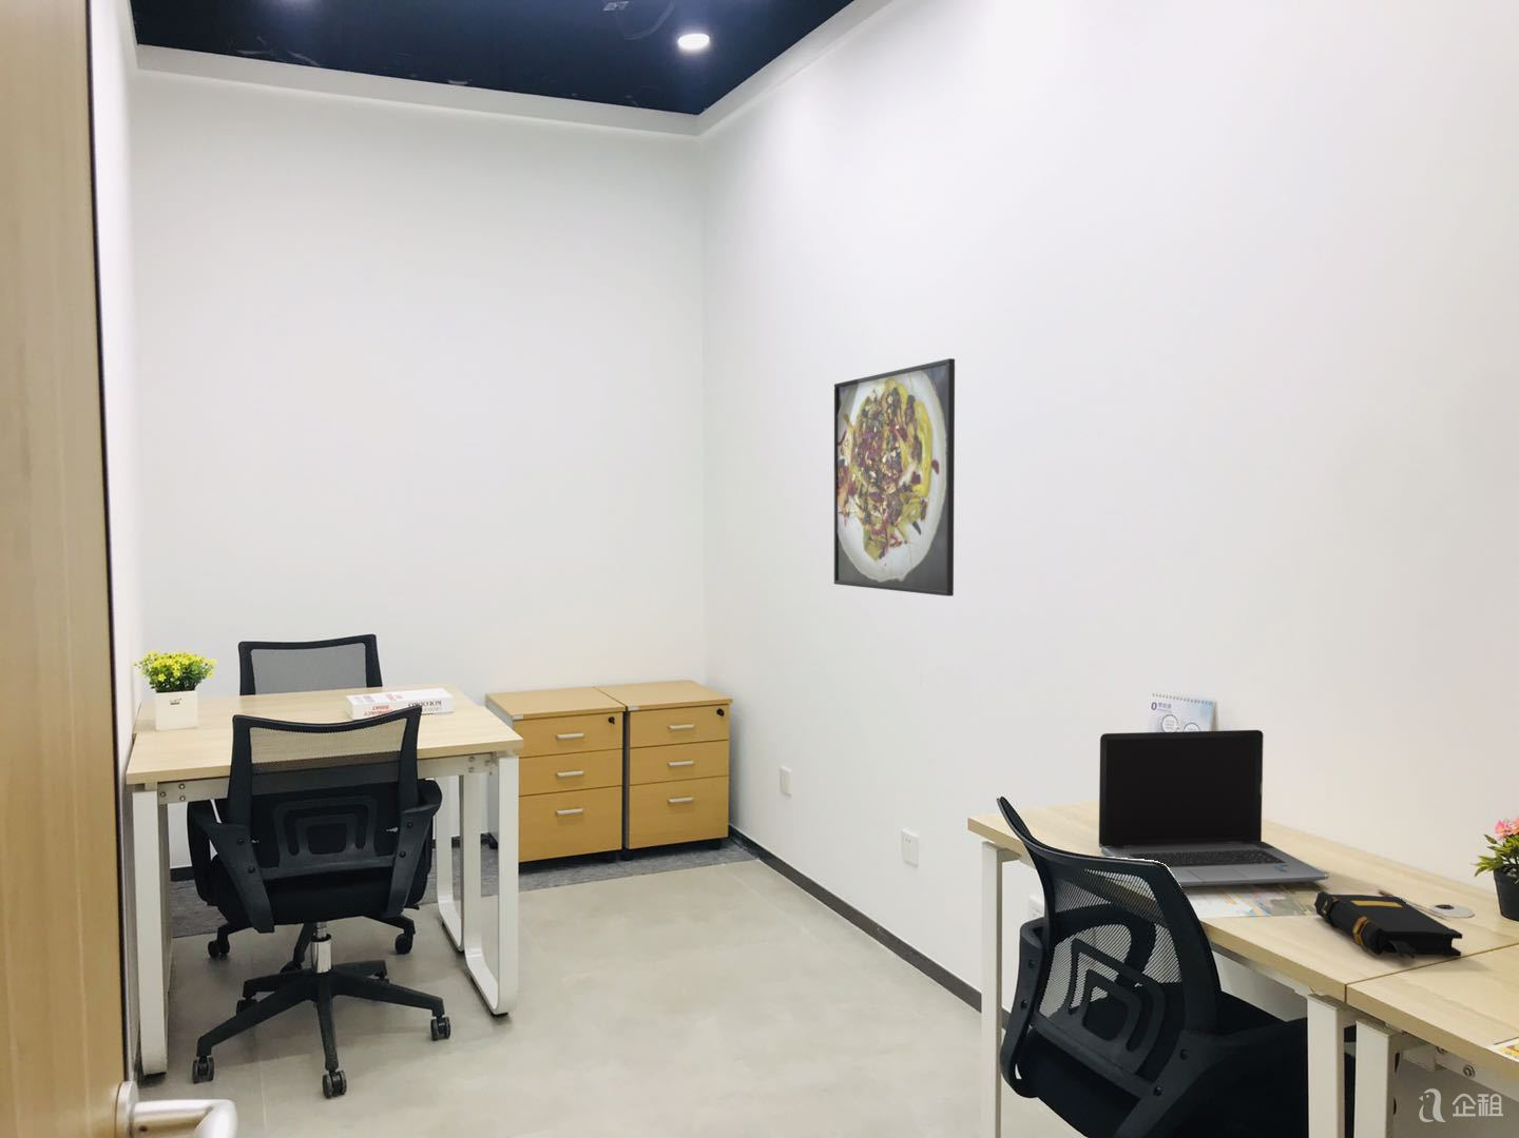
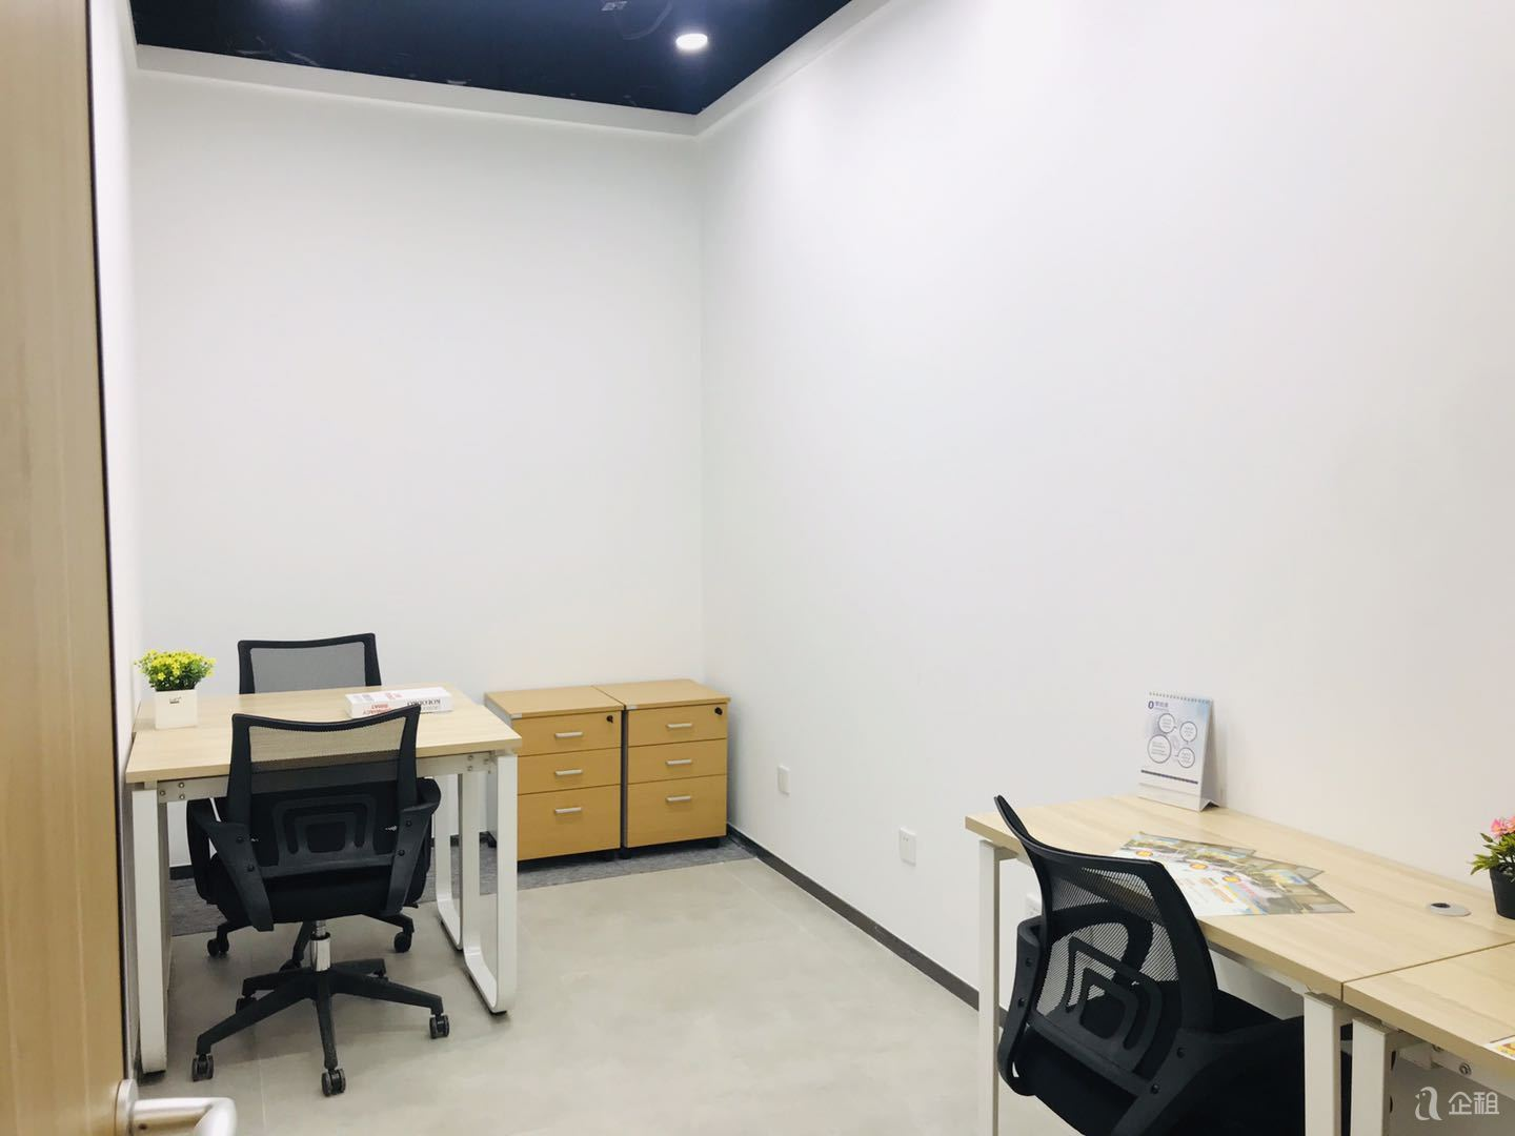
- book [1313,891,1463,960]
- laptop computer [1098,729,1330,888]
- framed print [834,357,956,598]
- pen [1377,889,1447,918]
